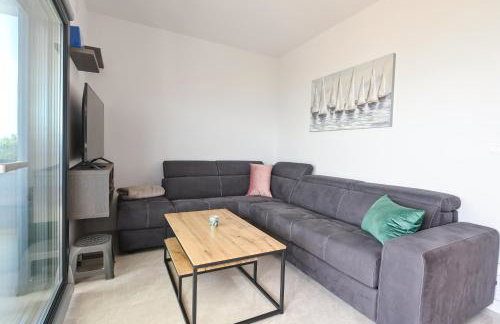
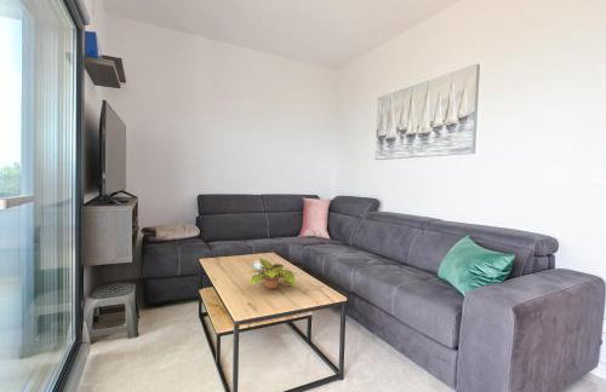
+ plant [247,256,297,290]
